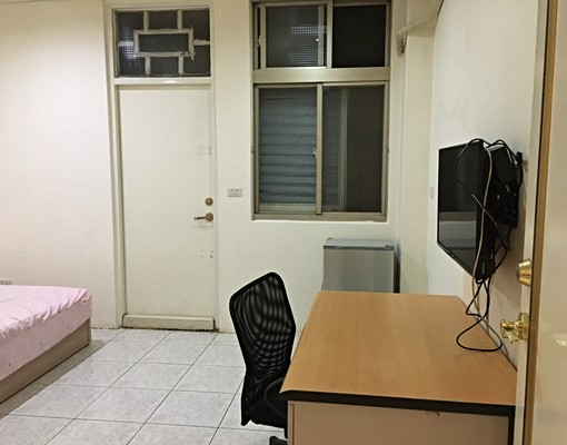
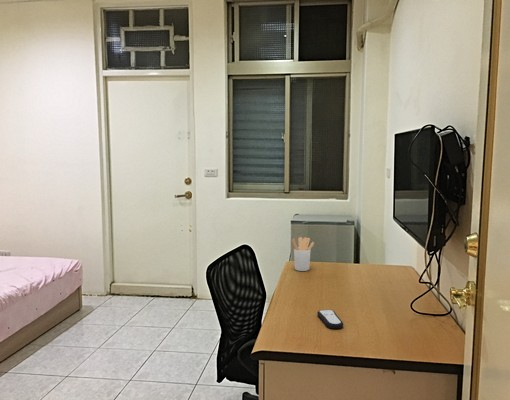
+ utensil holder [291,236,315,272]
+ remote control [316,309,344,330]
